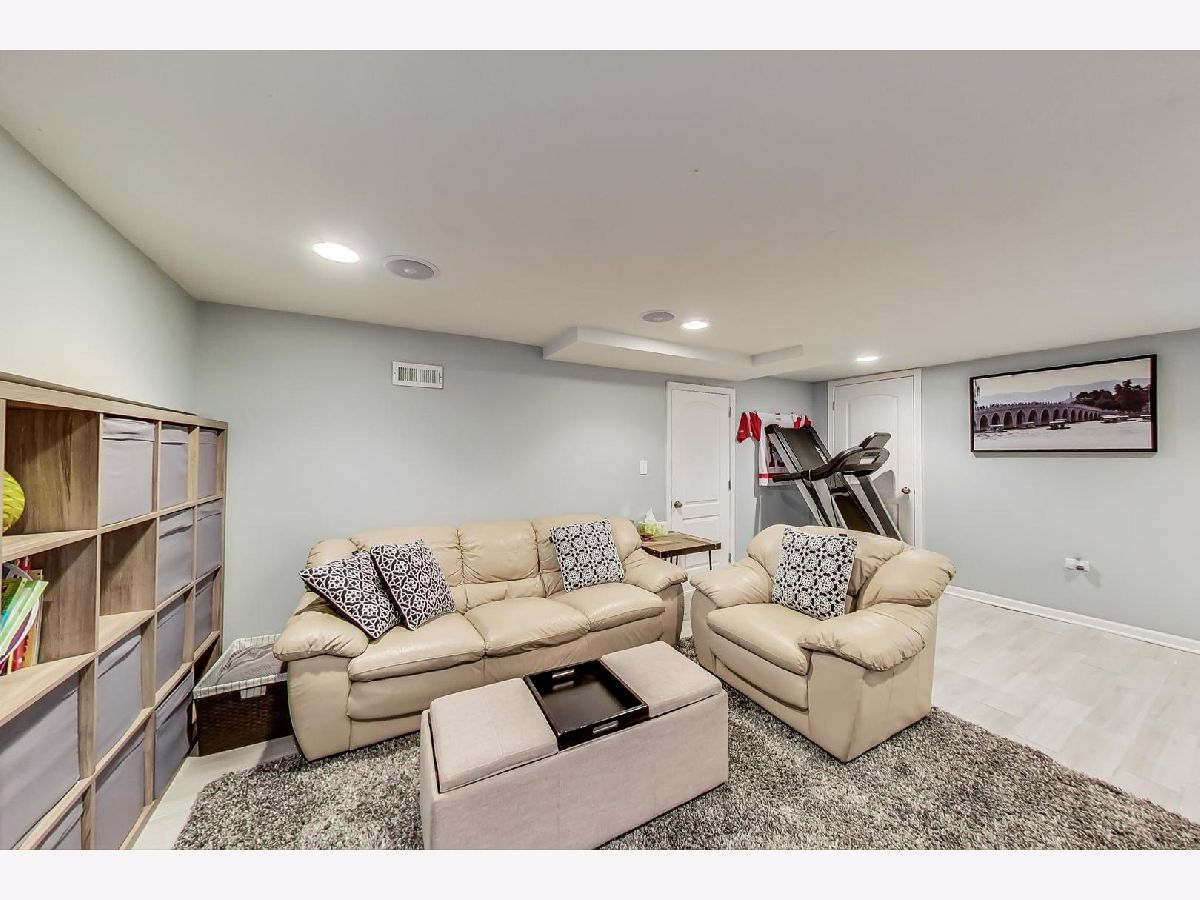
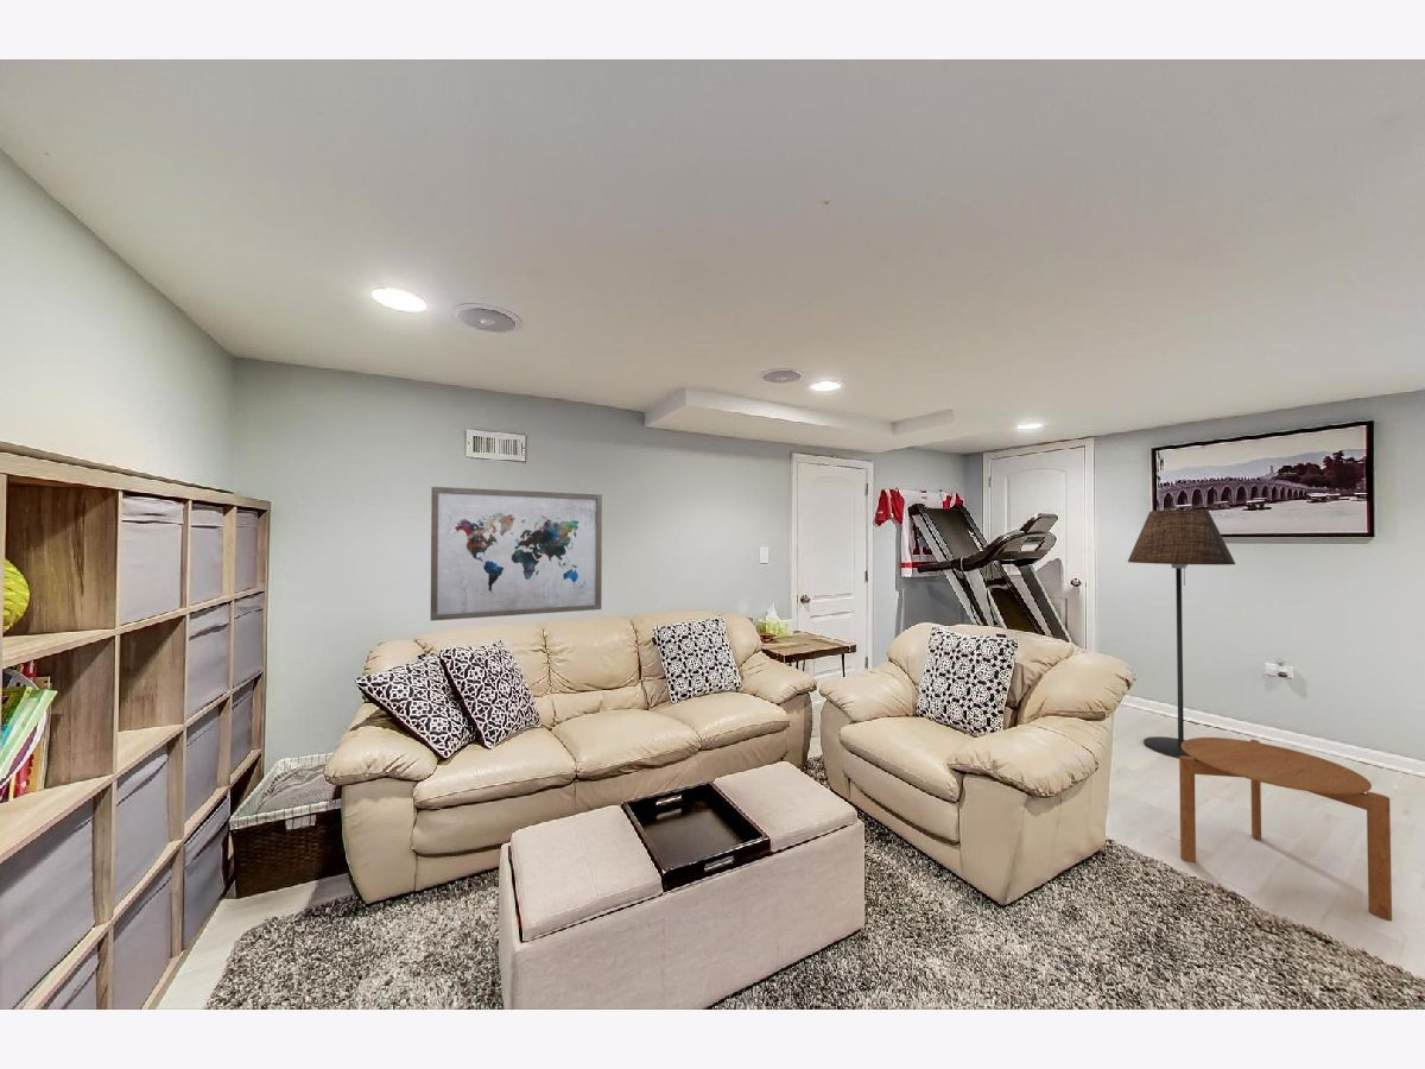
+ floor lamp [1127,508,1236,760]
+ wall art [430,486,603,621]
+ side table [1178,736,1393,922]
